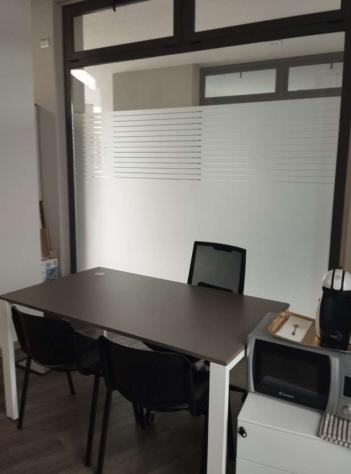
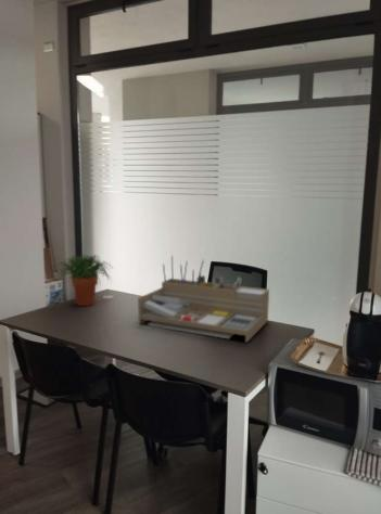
+ desk organizer [137,254,270,344]
+ potted plant [54,253,113,307]
